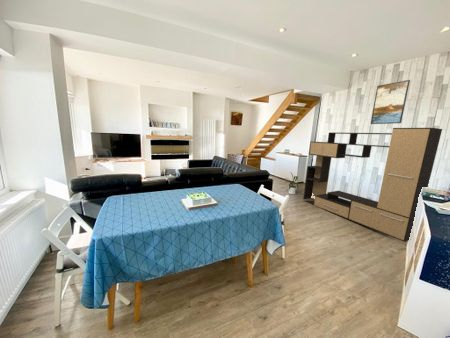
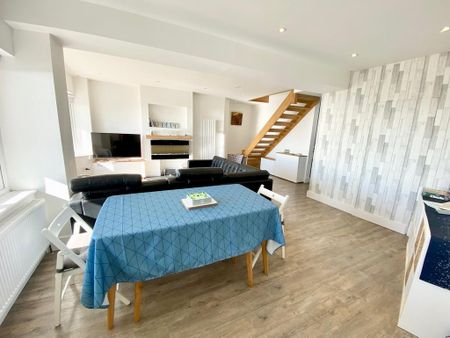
- house plant [281,172,299,195]
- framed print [370,79,411,125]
- media console [302,127,443,243]
